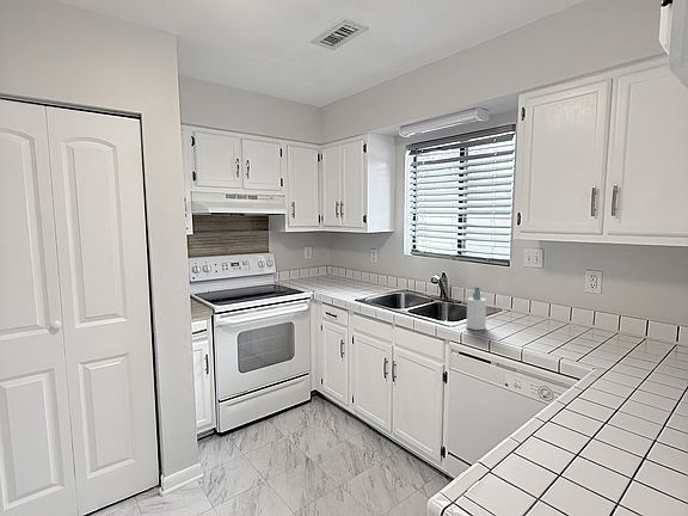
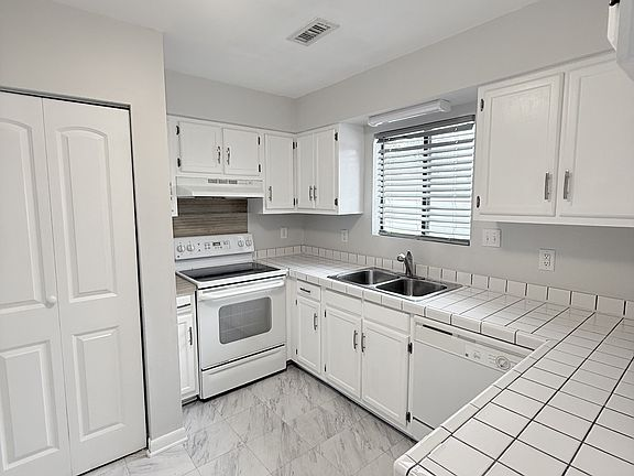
- soap bottle [466,285,487,331]
